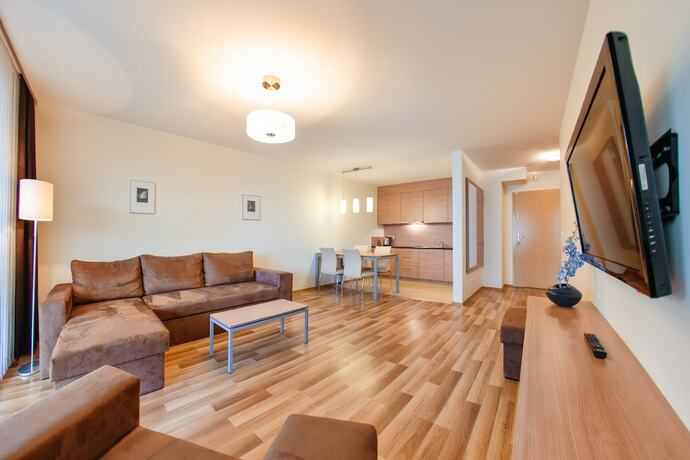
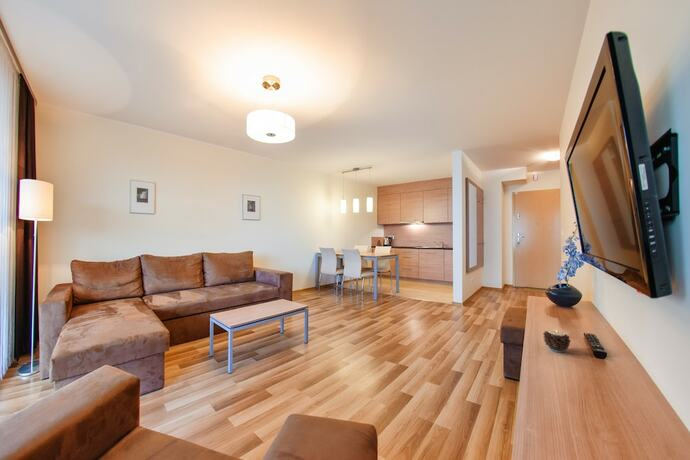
+ candle [542,329,572,353]
